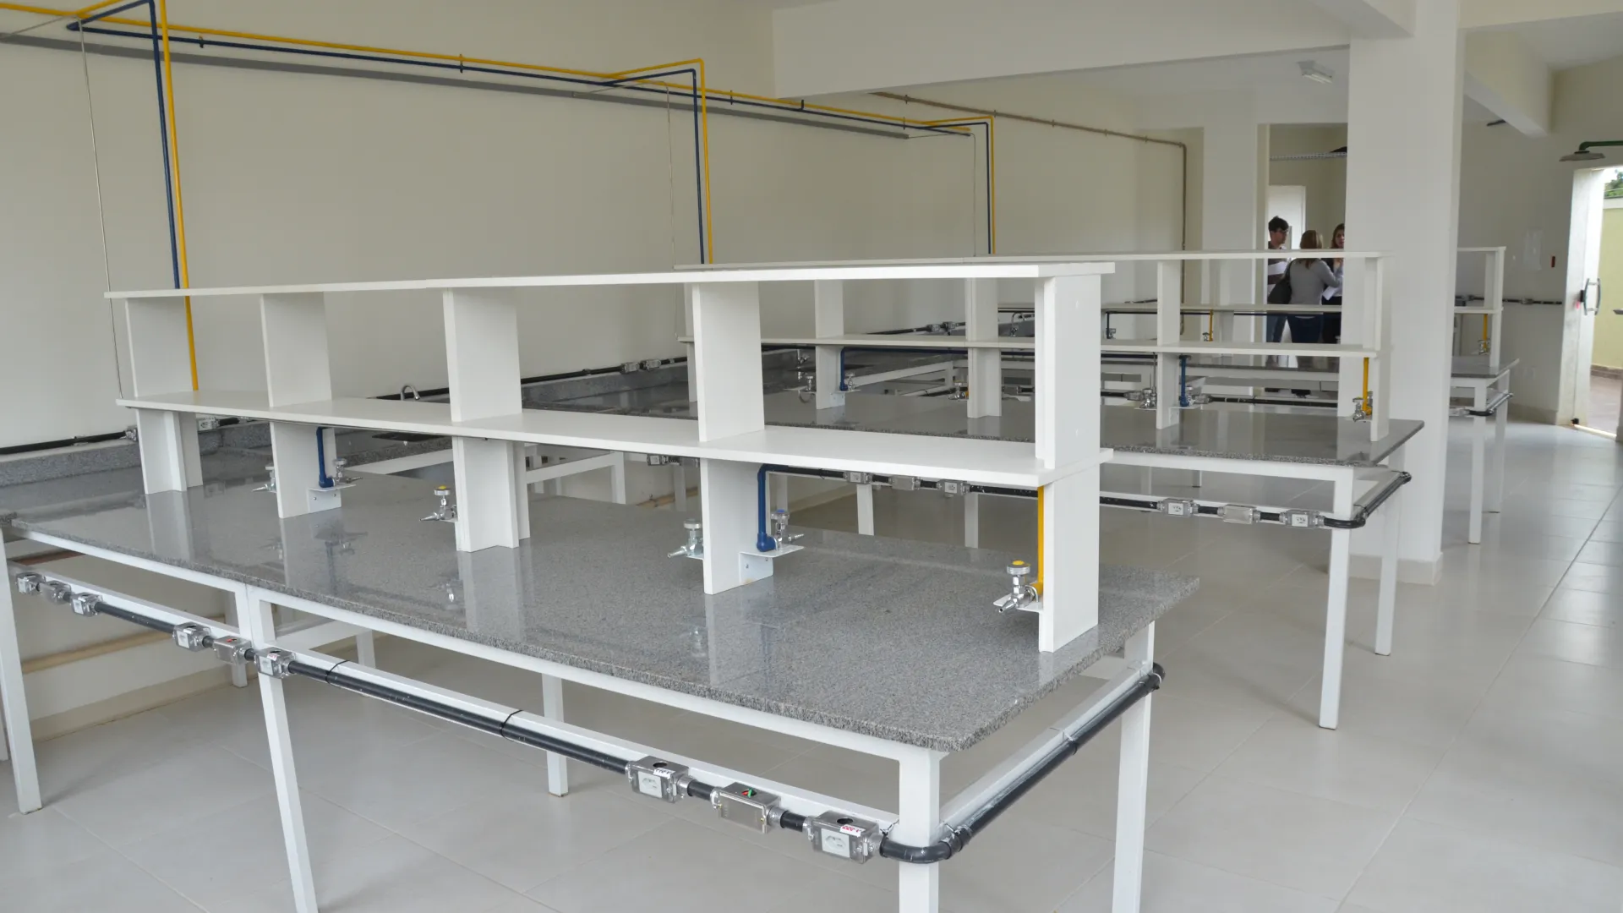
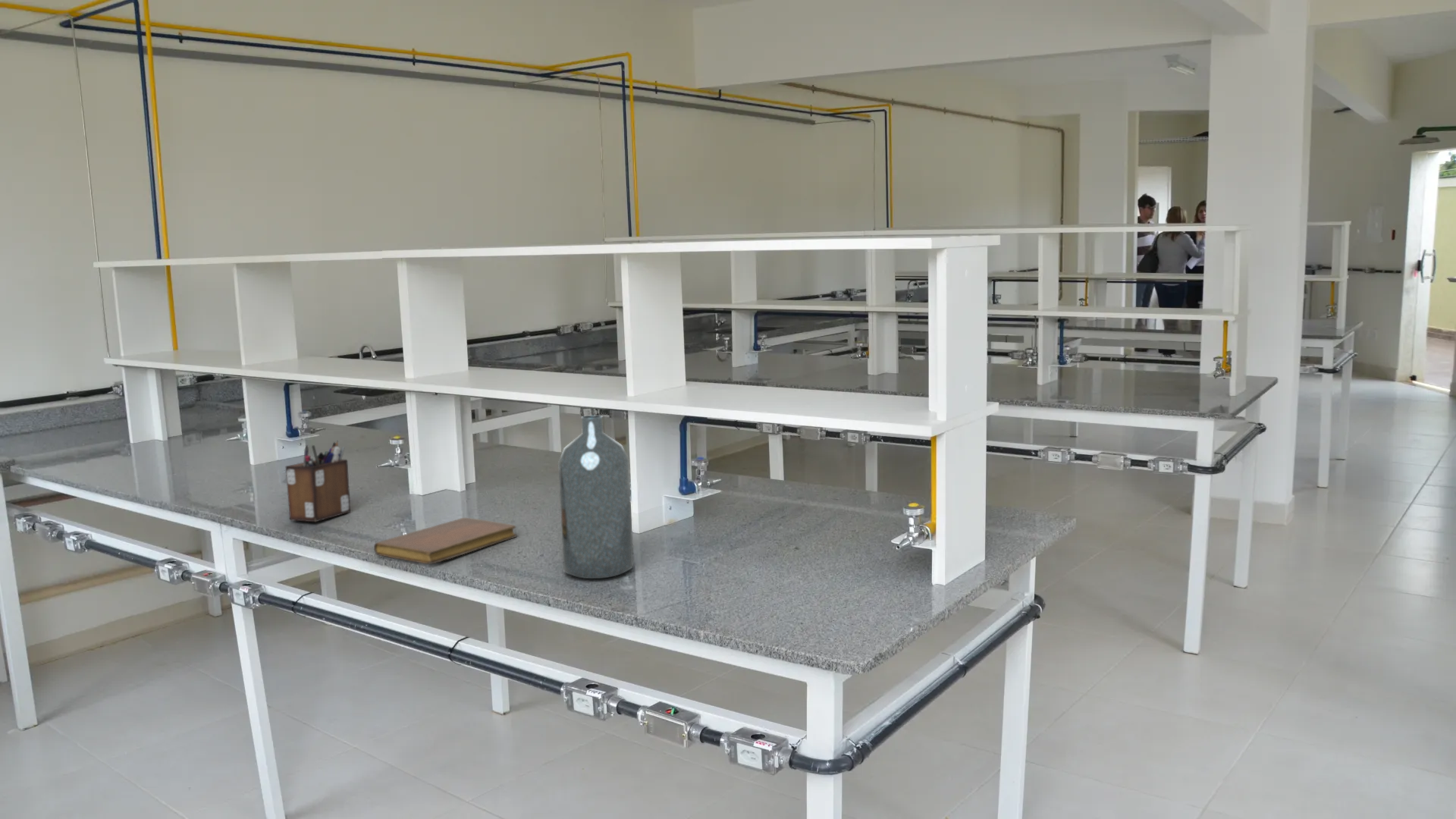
+ desk organizer [285,440,351,522]
+ bottle [557,415,634,579]
+ notebook [373,517,518,565]
